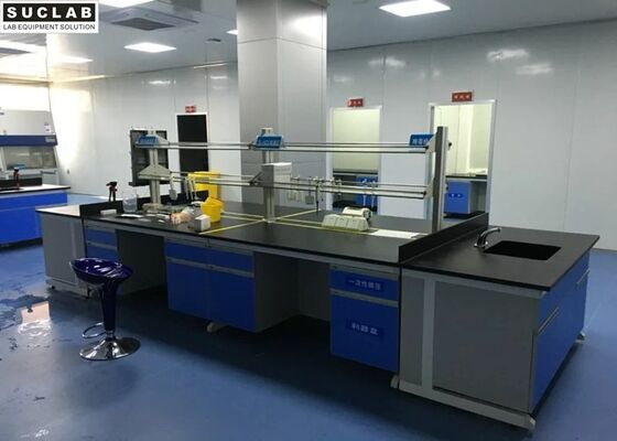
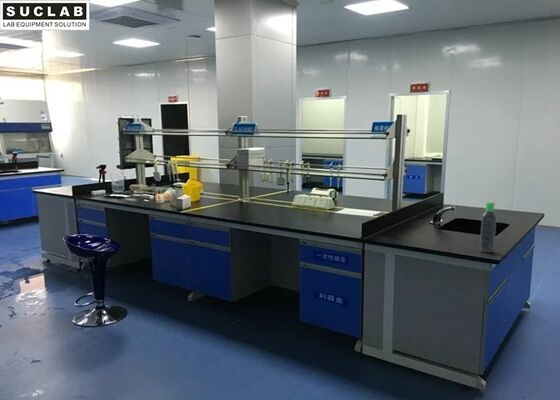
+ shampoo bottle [479,201,497,254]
